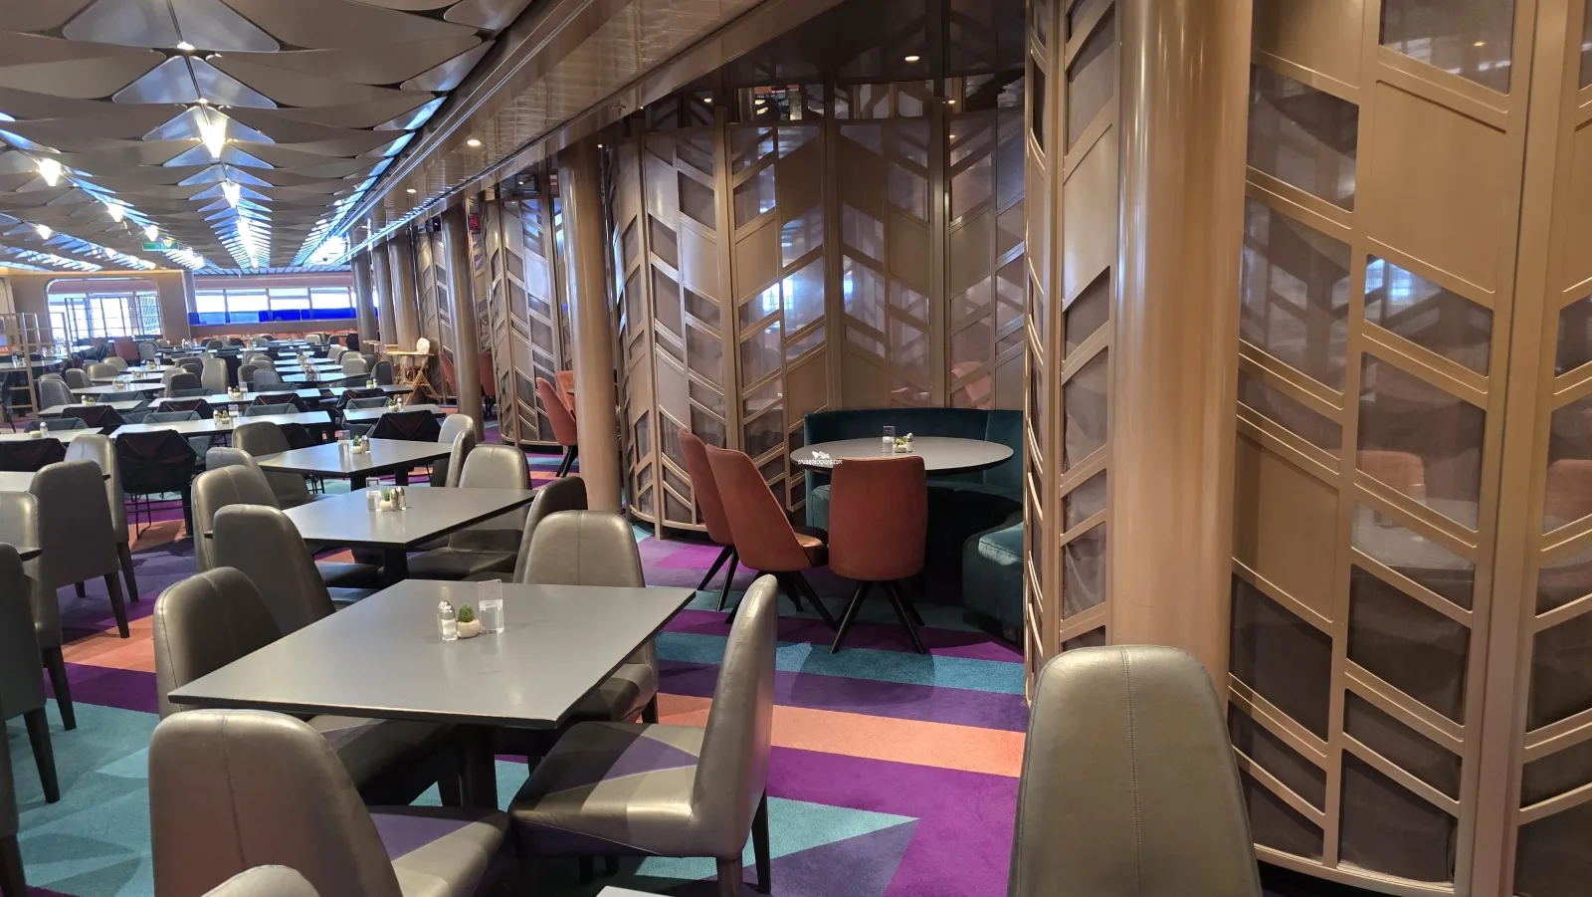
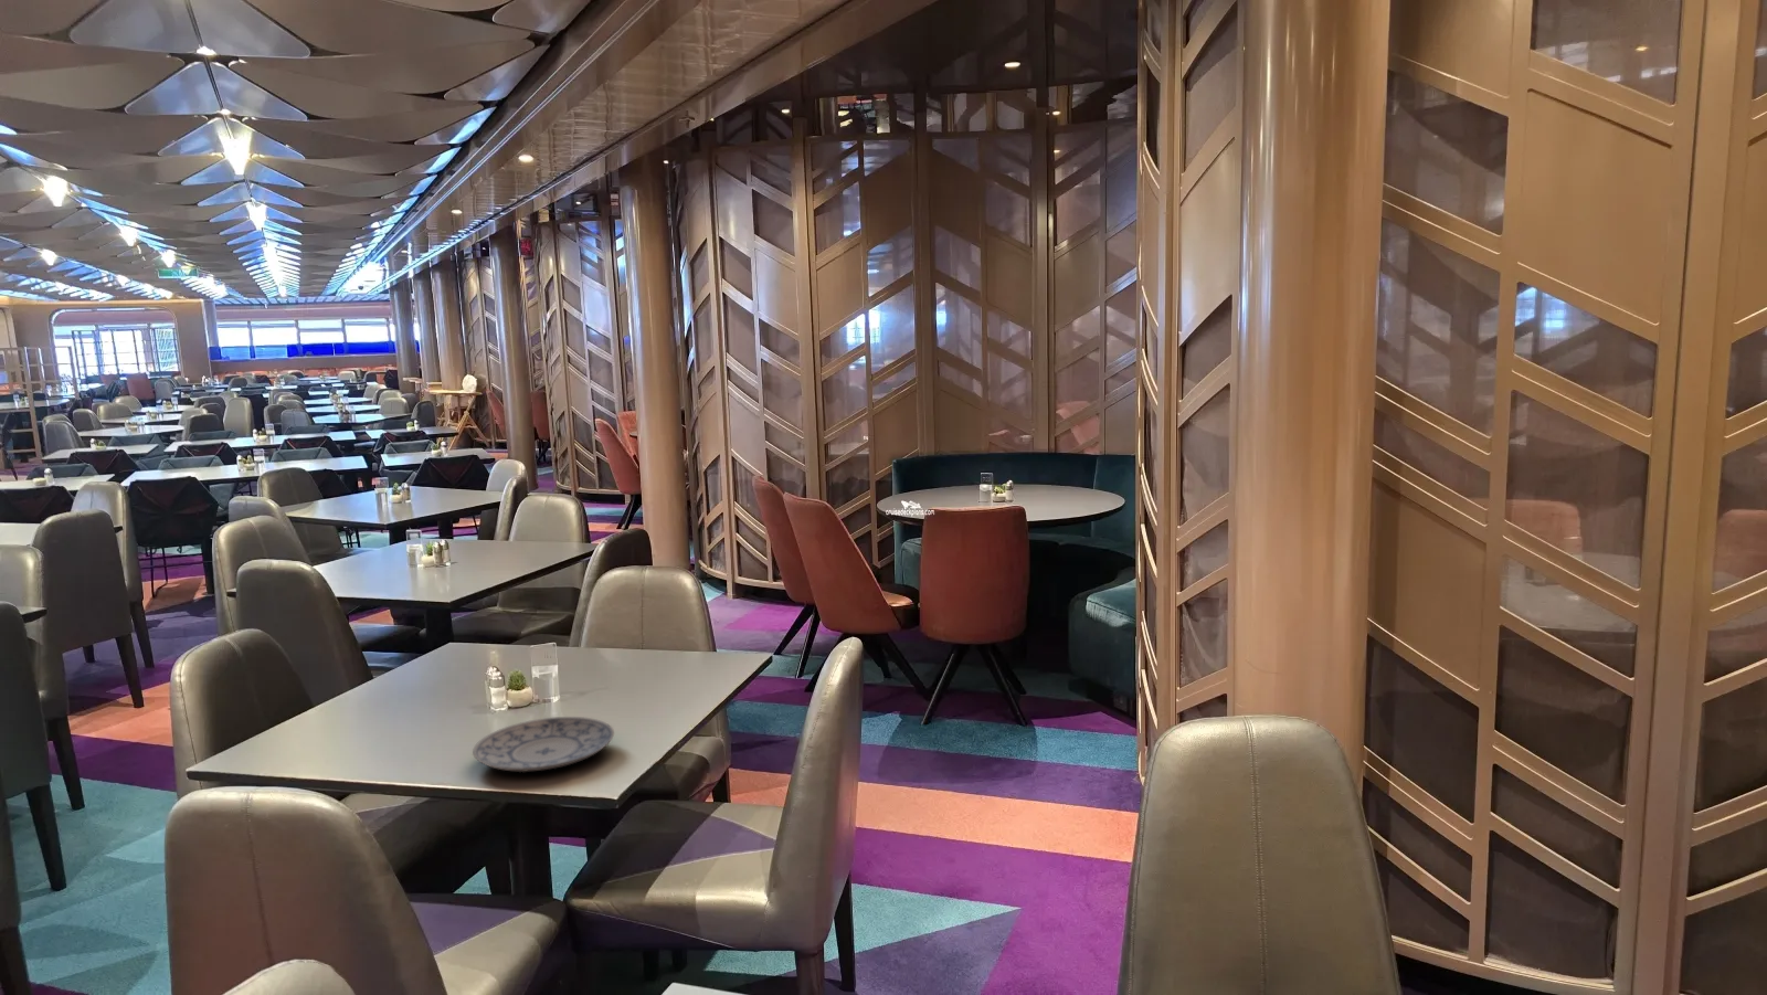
+ plate [472,716,615,773]
